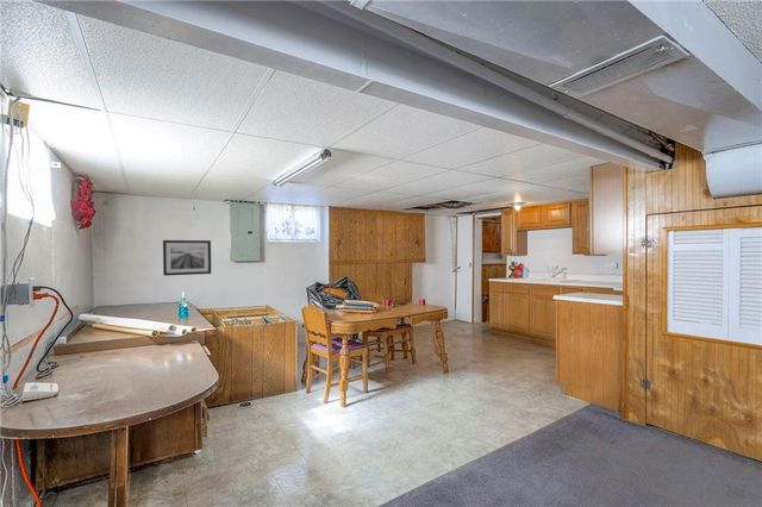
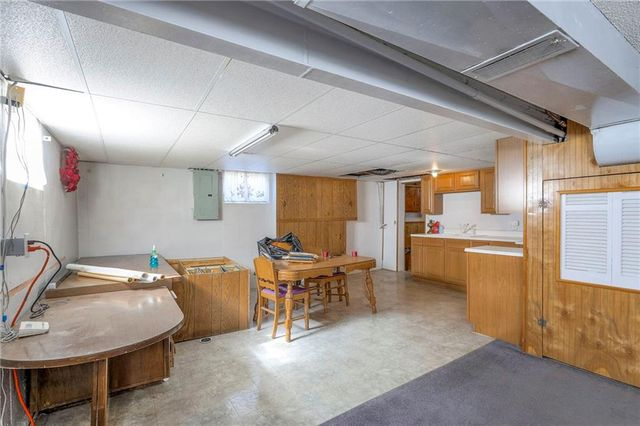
- wall art [162,239,212,276]
